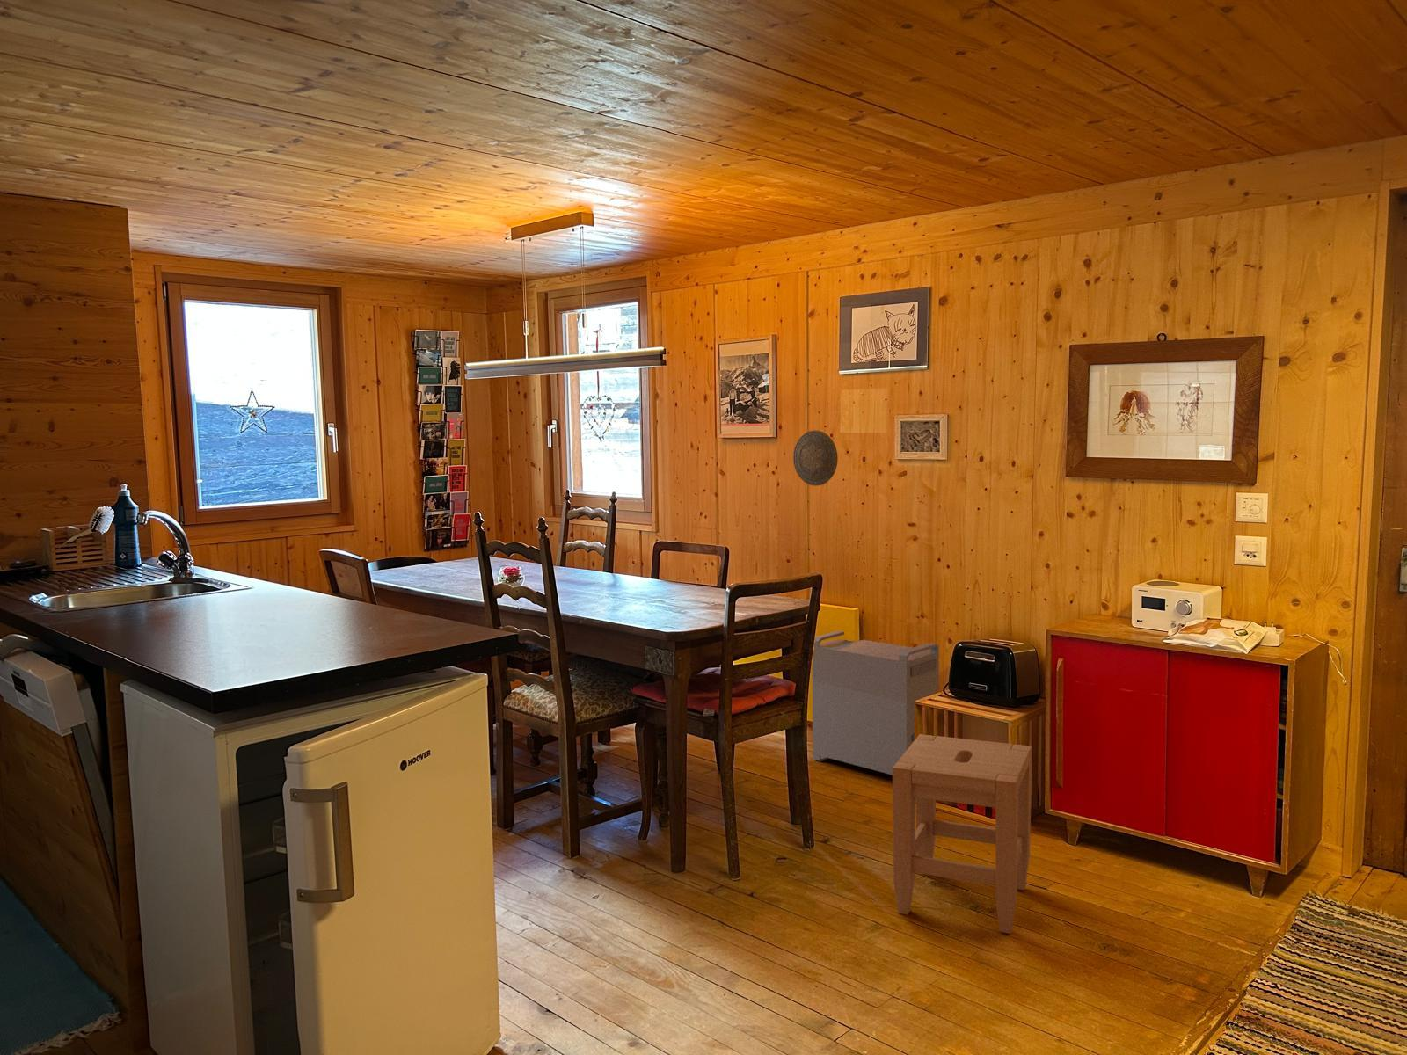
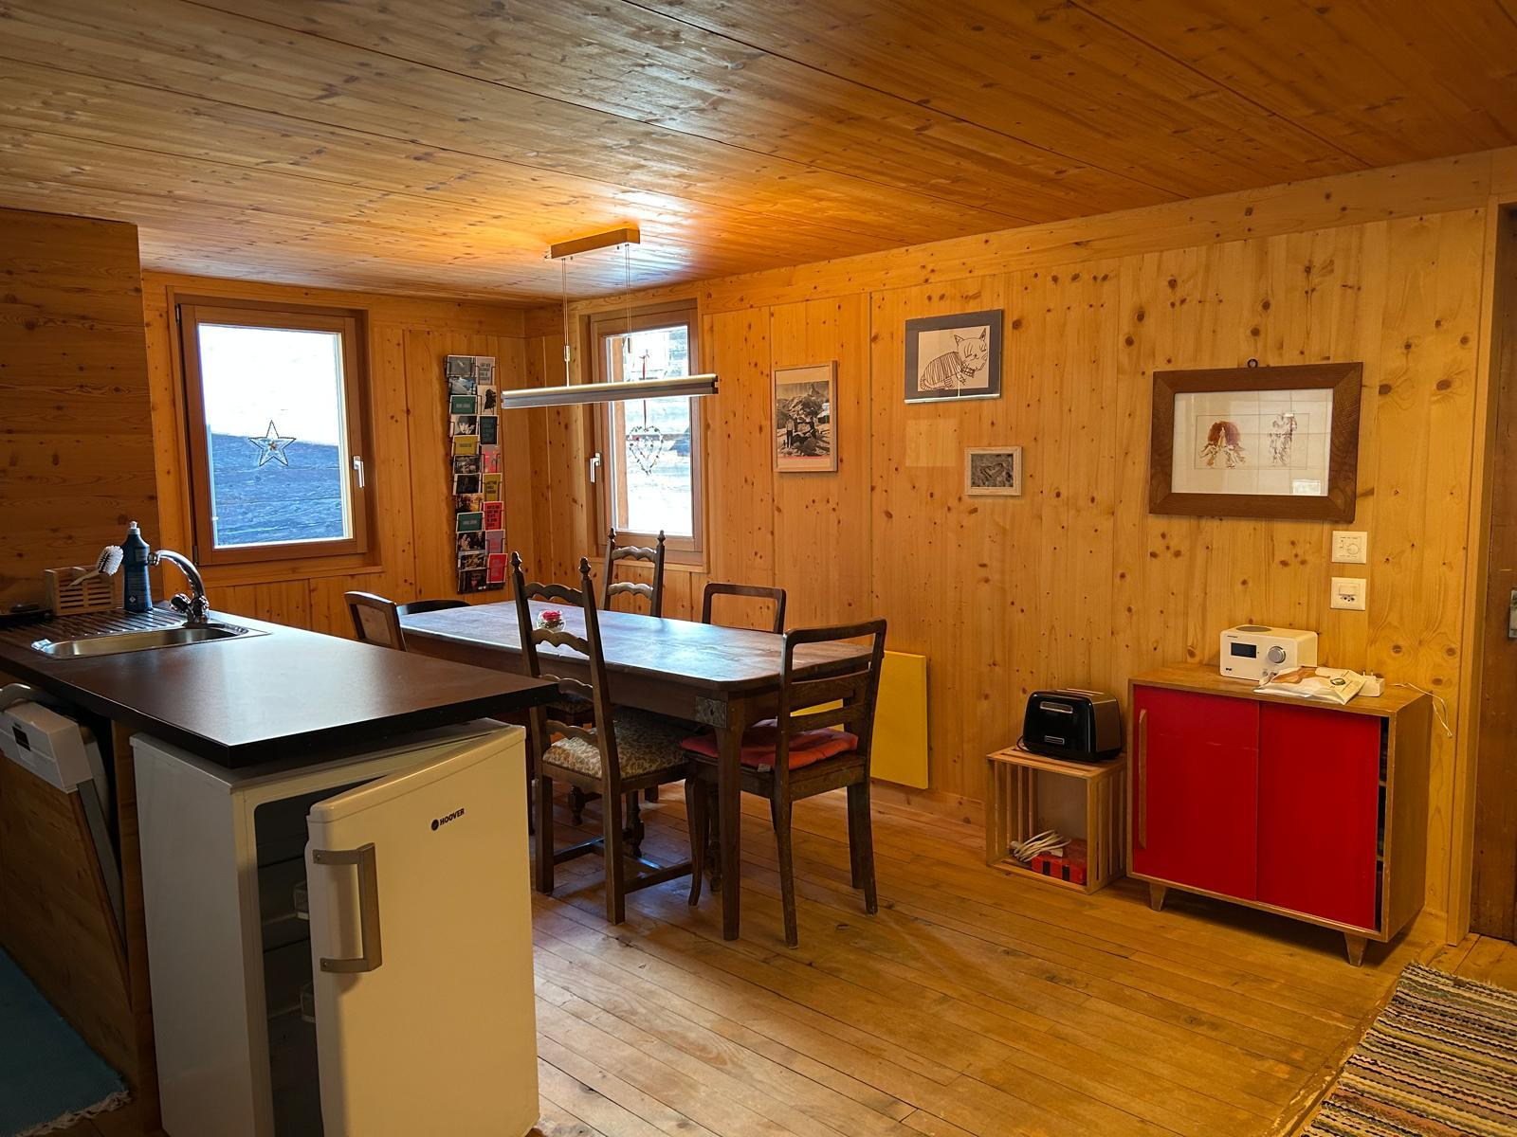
- storage bin [811,631,941,776]
- stool [892,734,1033,934]
- decorative plate [792,429,839,488]
